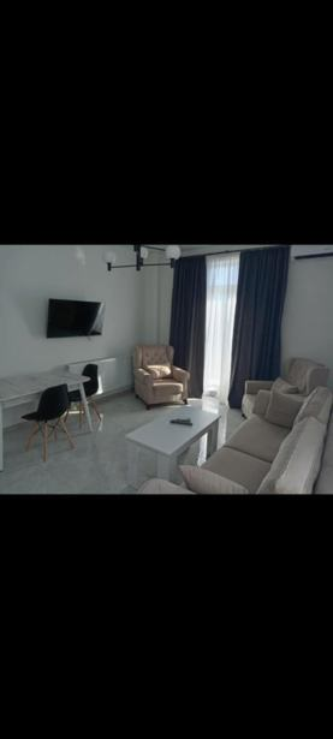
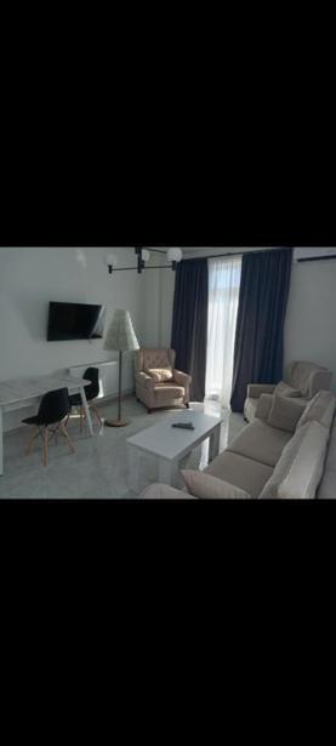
+ floor lamp [101,308,141,428]
